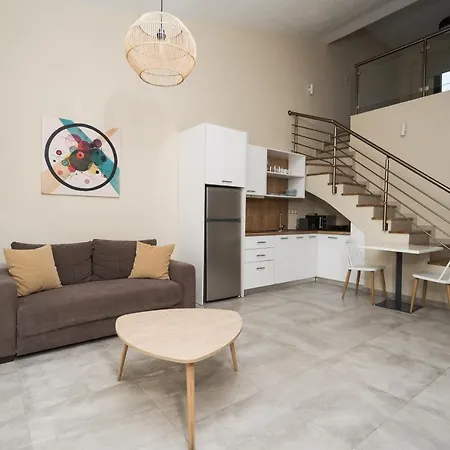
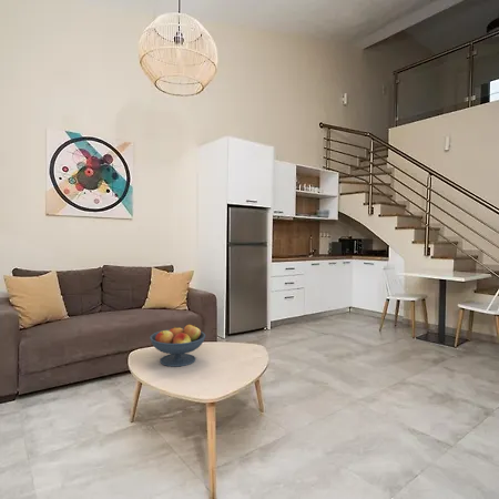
+ fruit bowl [149,324,206,368]
